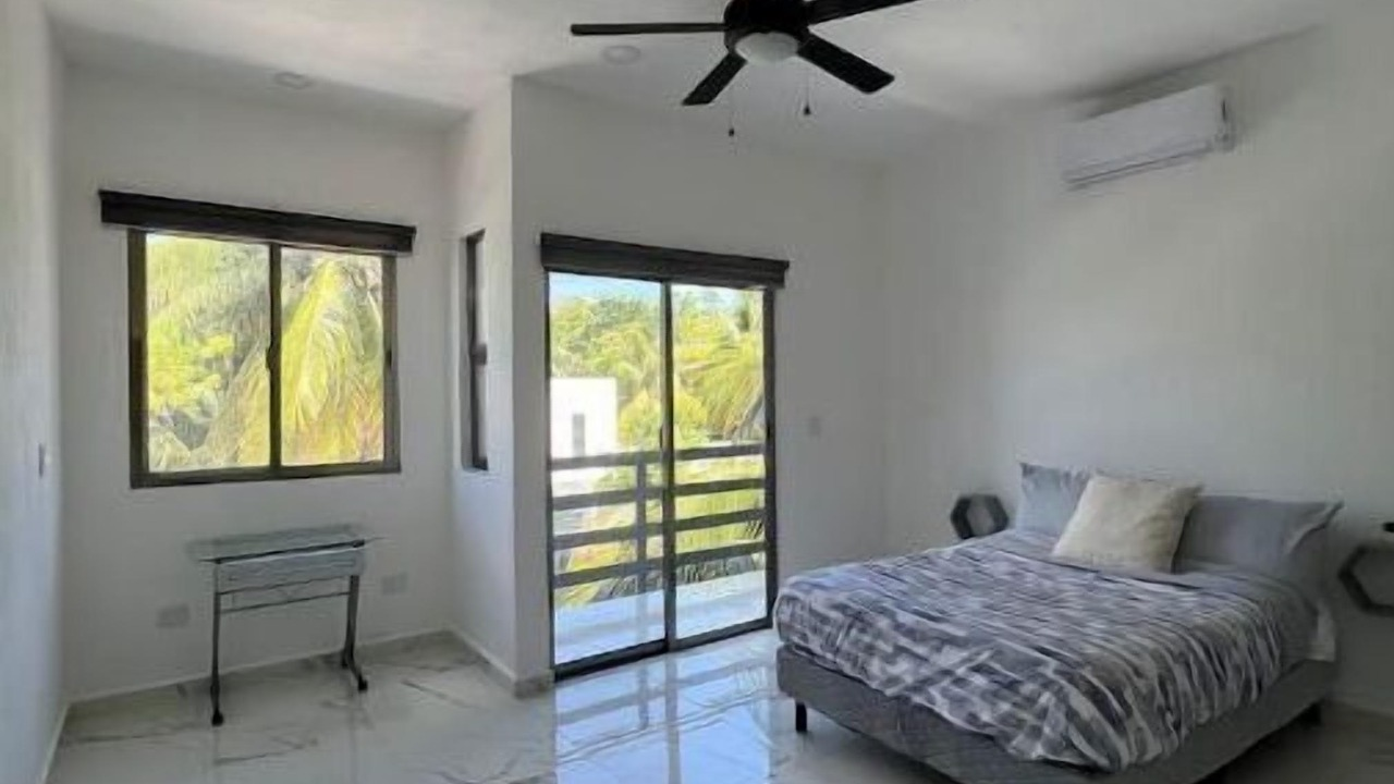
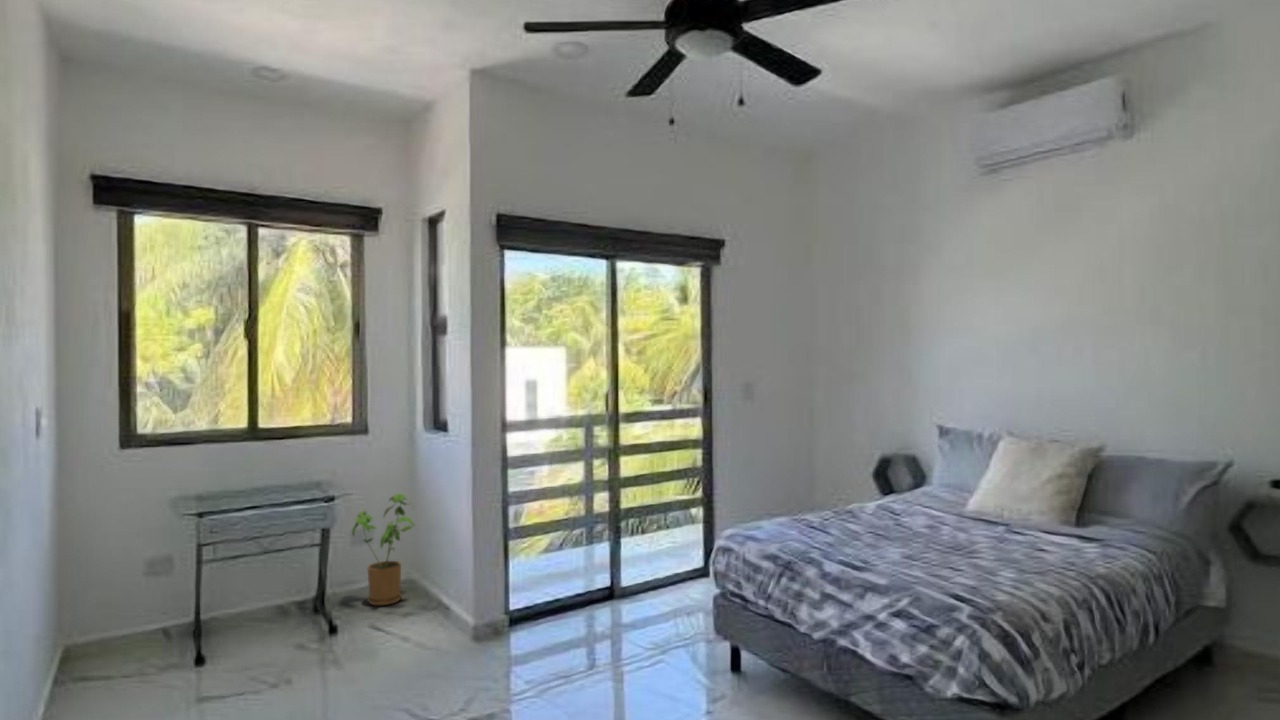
+ house plant [351,492,417,606]
